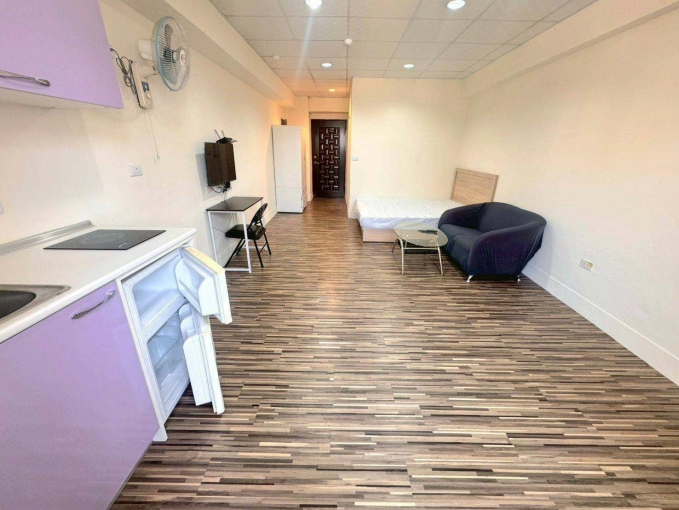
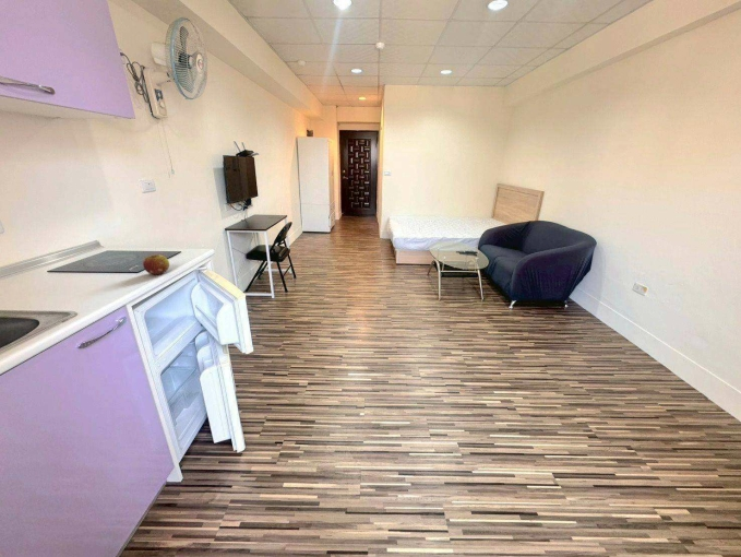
+ fruit [142,253,170,275]
